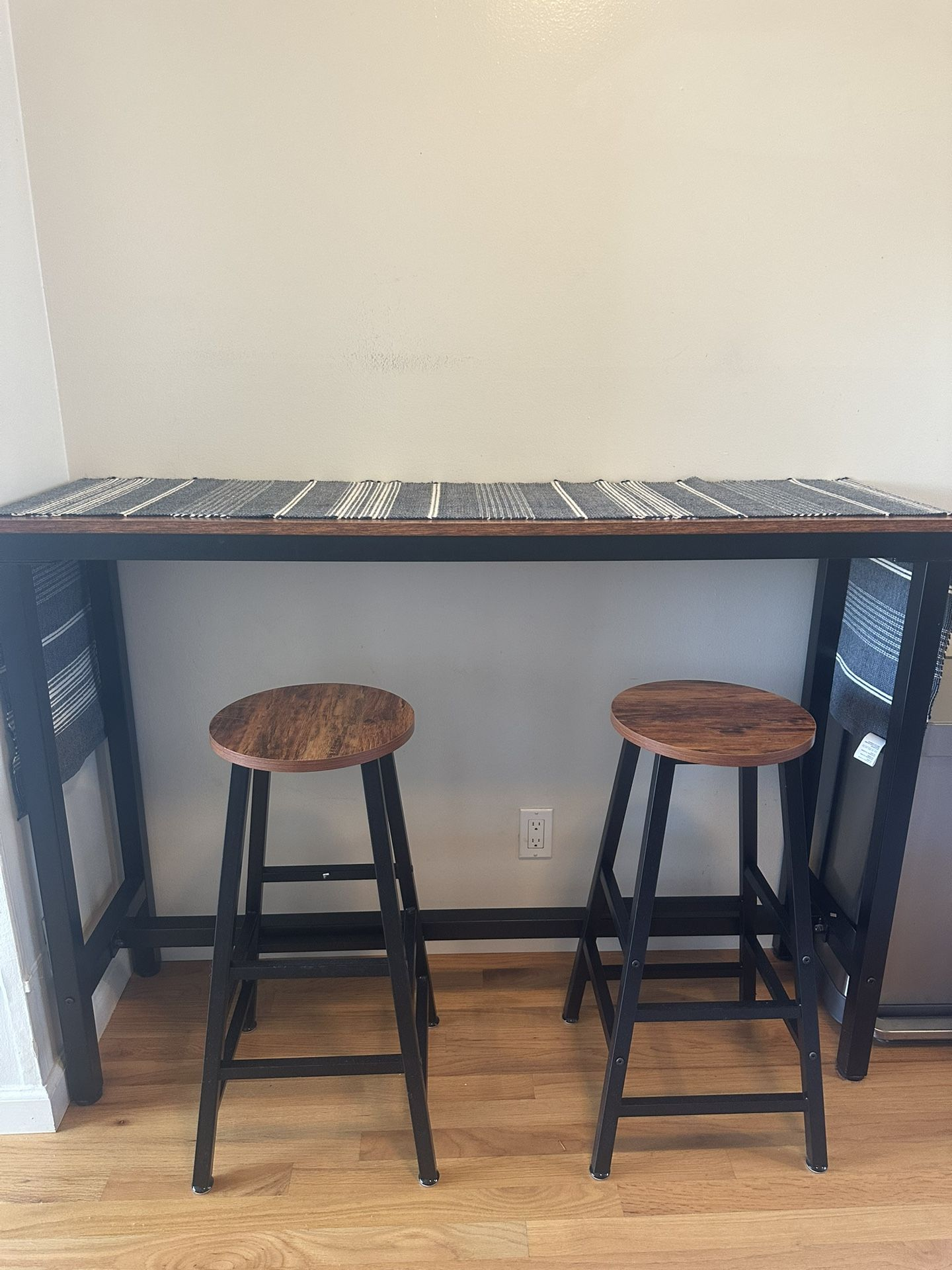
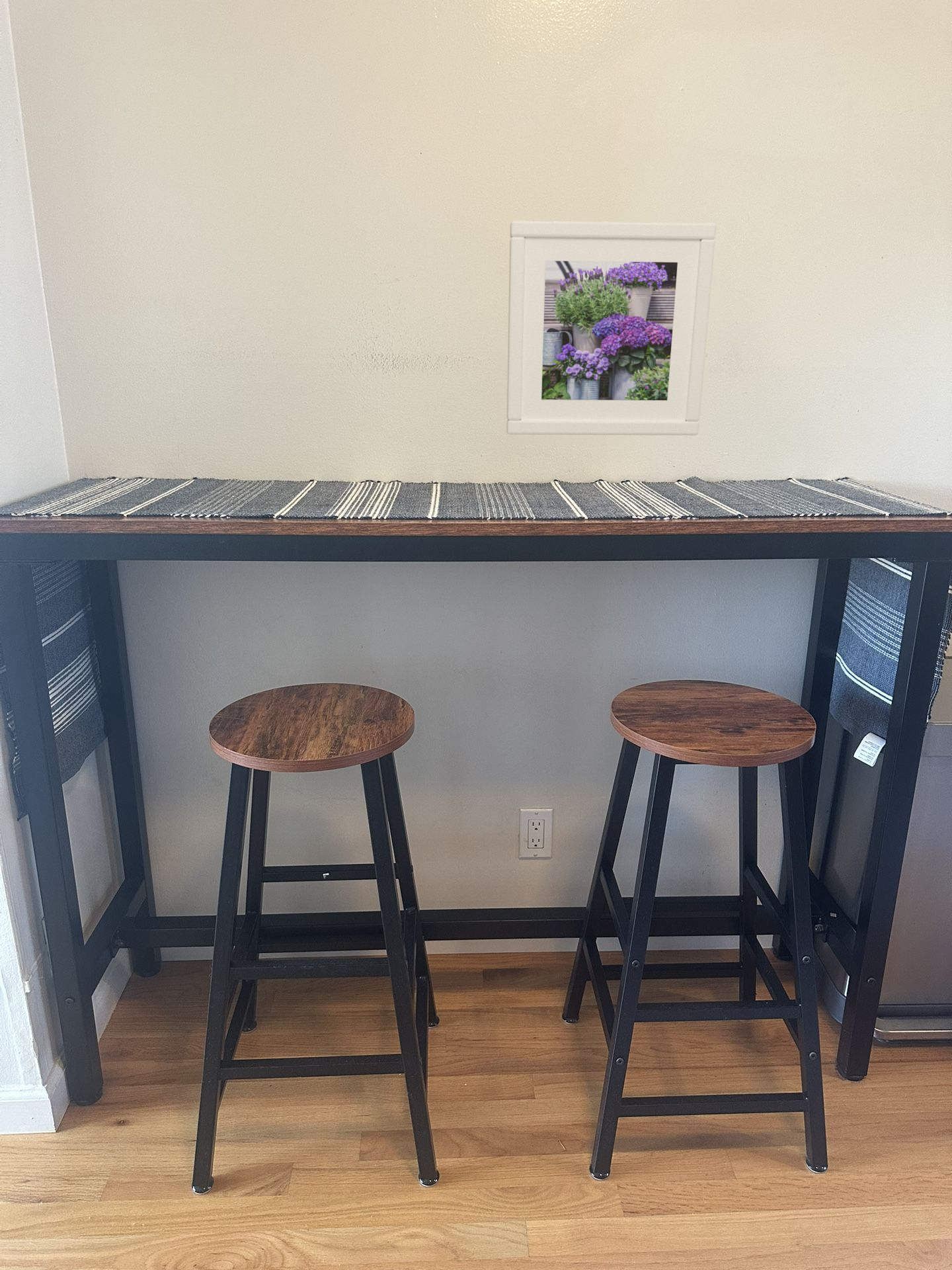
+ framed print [506,220,717,436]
